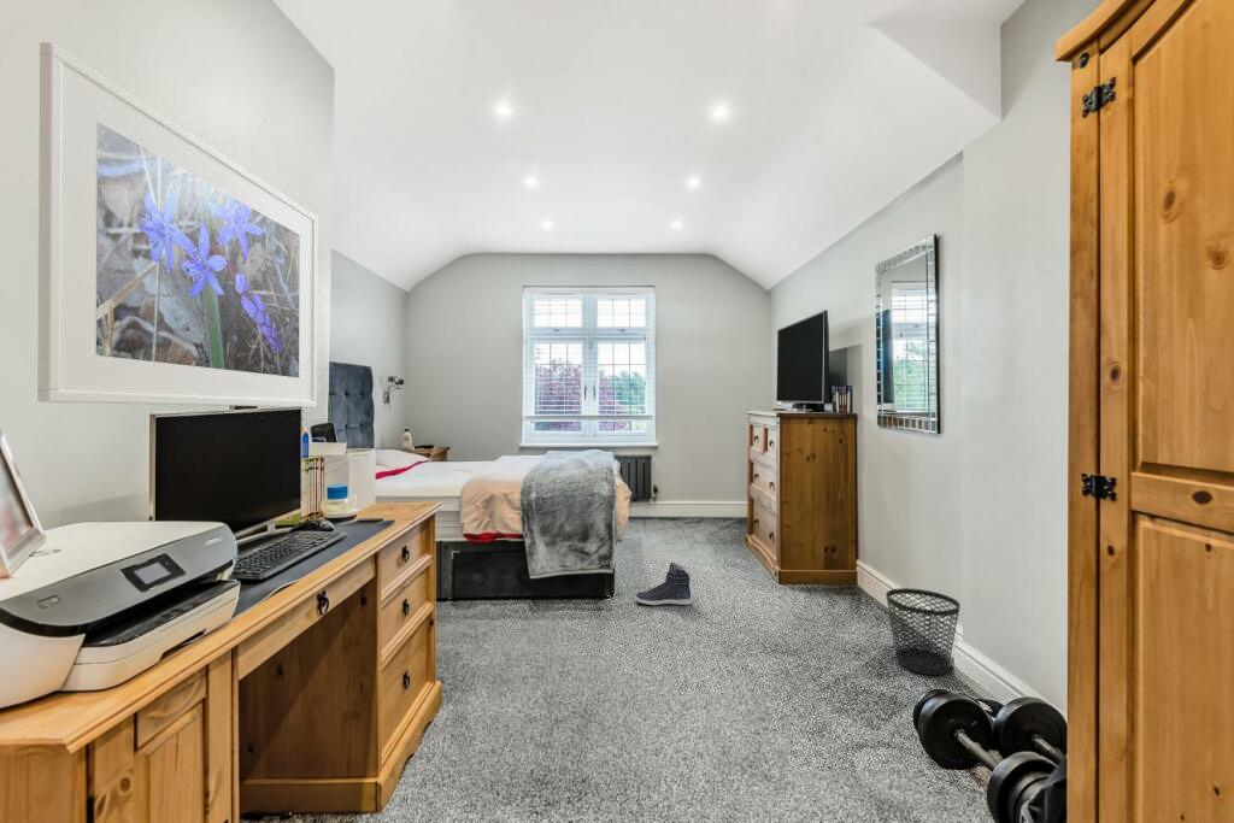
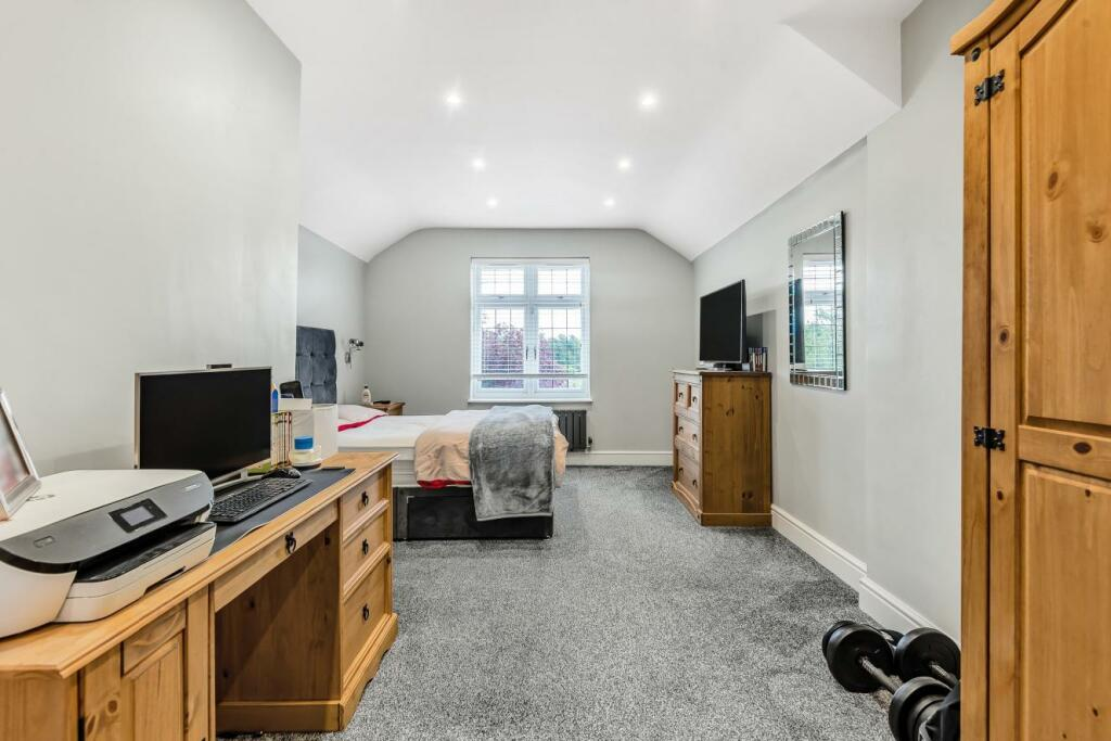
- sneaker [634,562,693,606]
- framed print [36,41,318,408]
- wastebasket [885,587,962,676]
